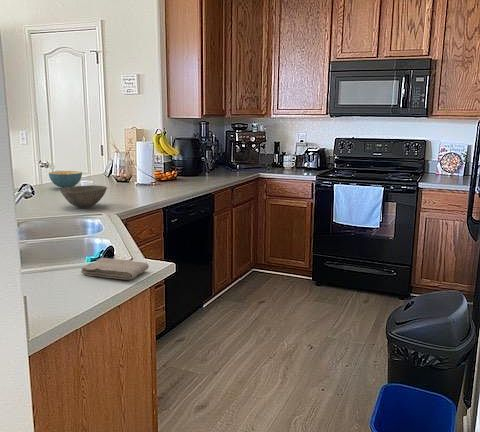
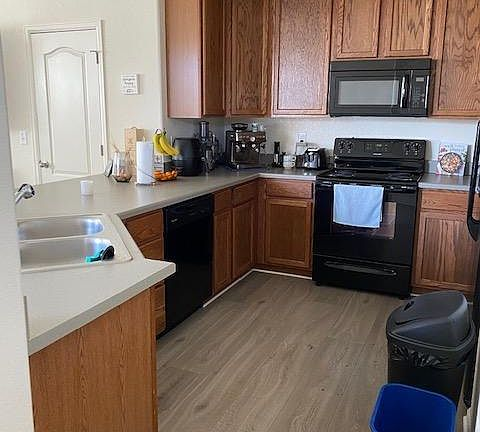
- cereal bowl [48,170,83,189]
- bowl [59,184,108,208]
- washcloth [80,257,150,280]
